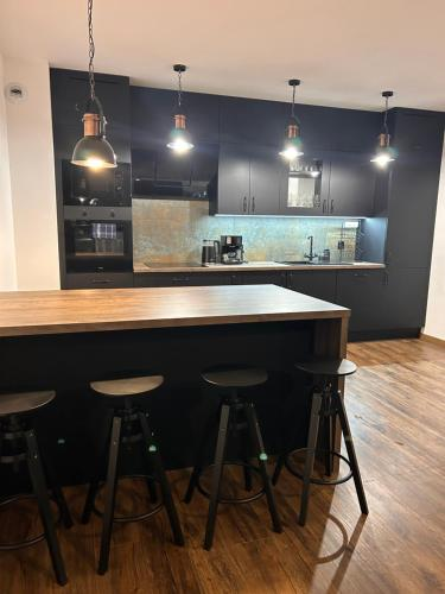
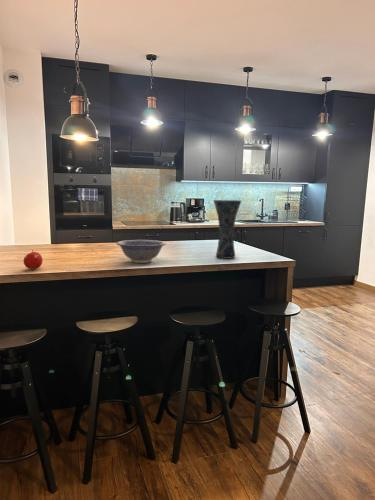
+ vase [213,199,242,259]
+ fruit [23,249,43,270]
+ decorative bowl [115,239,167,264]
